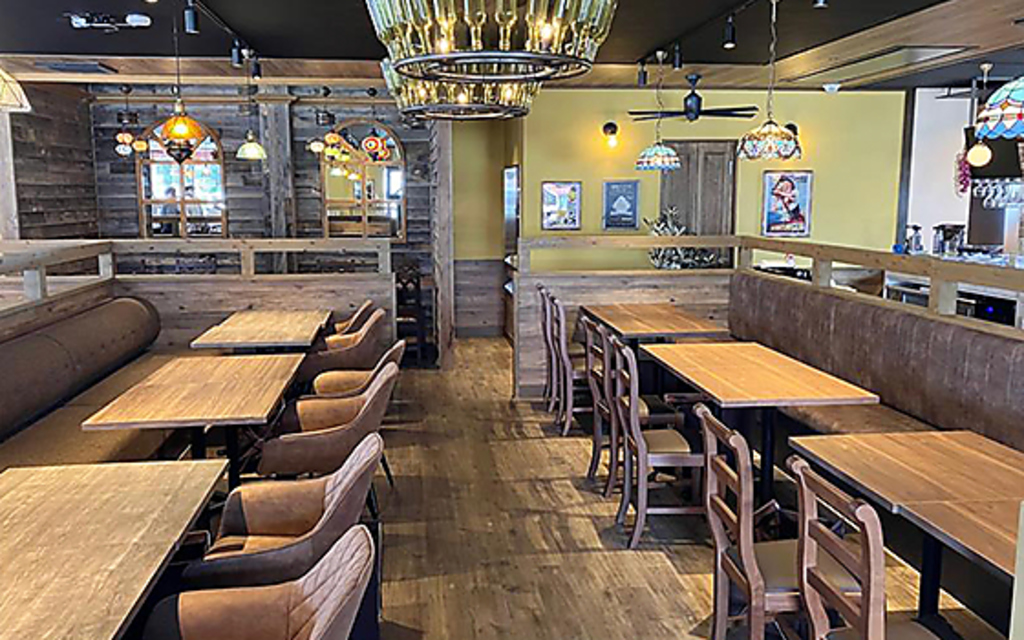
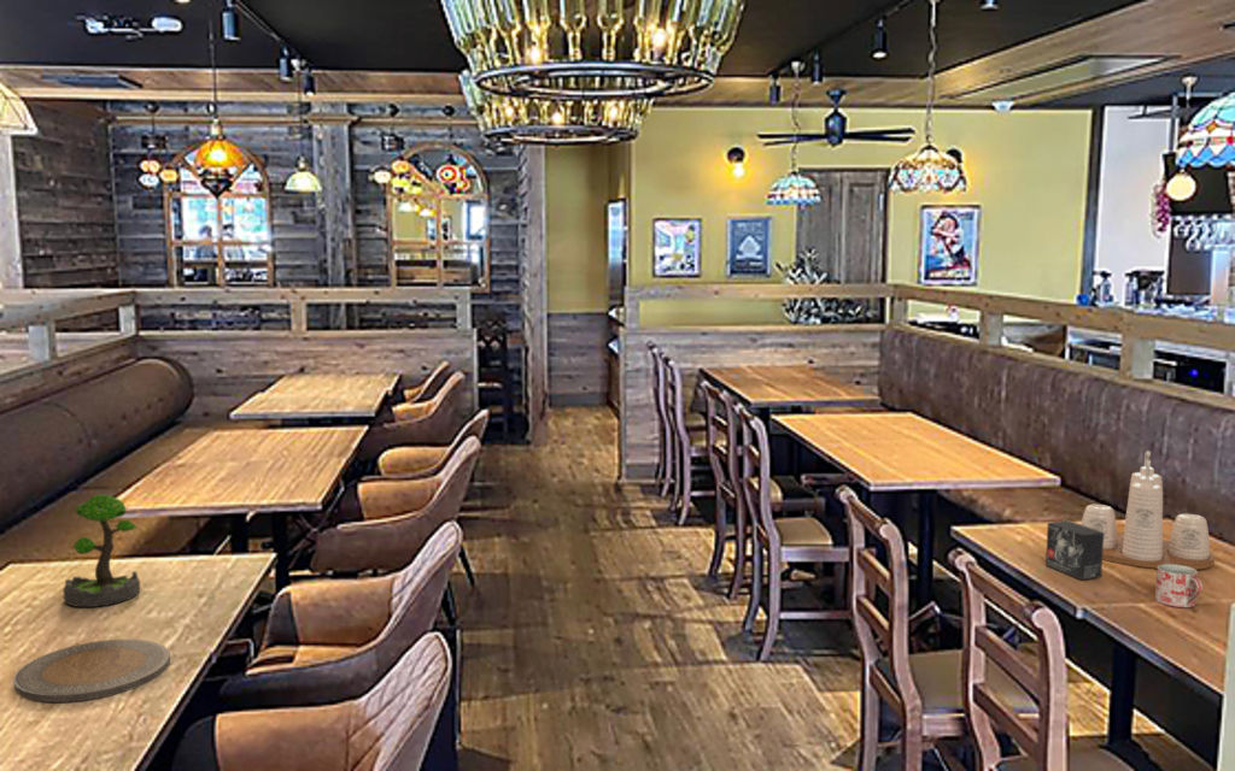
+ condiment set [1079,449,1216,571]
+ small box [1044,519,1105,581]
+ mug [1154,564,1204,608]
+ plate [12,638,171,704]
+ plant [62,493,141,608]
